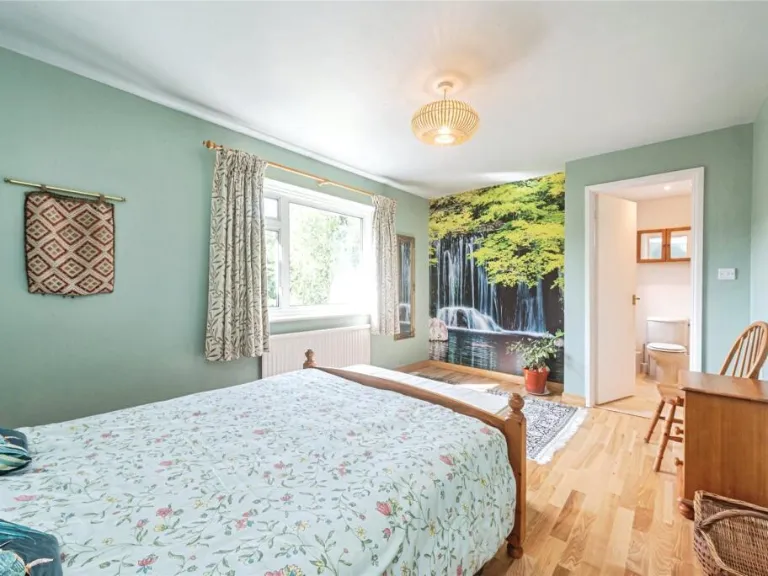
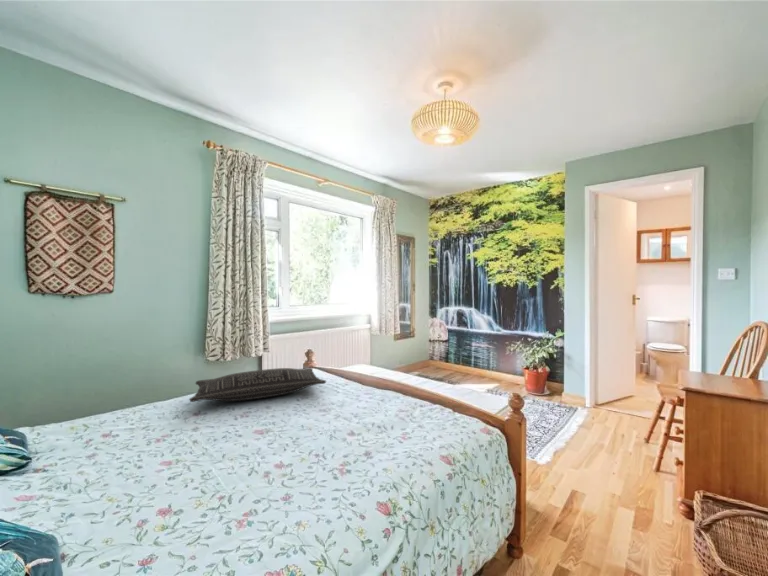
+ pillow [188,367,327,403]
